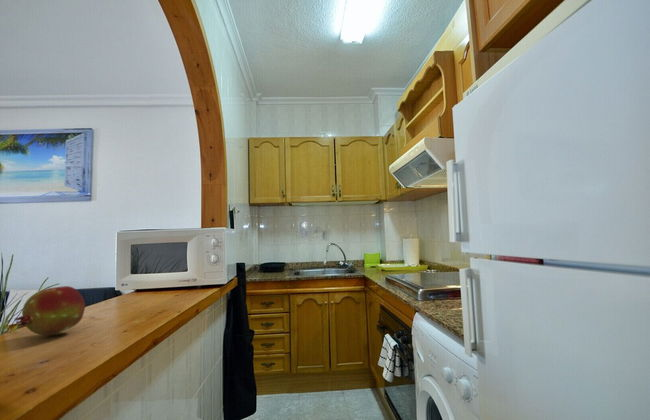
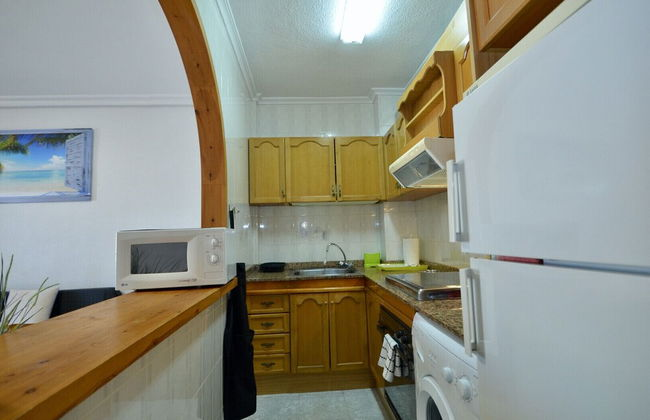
- fruit [13,285,86,336]
